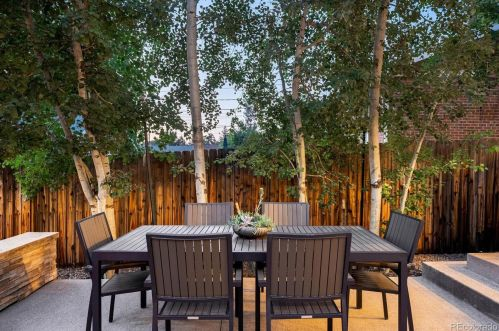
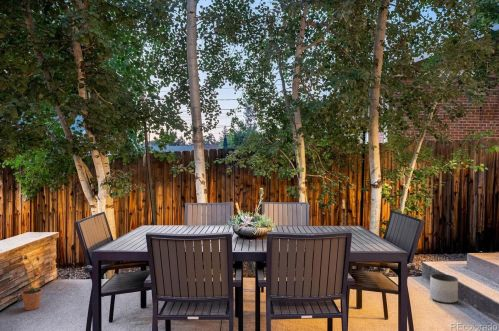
+ potted plant [11,254,46,311]
+ planter [429,273,459,304]
